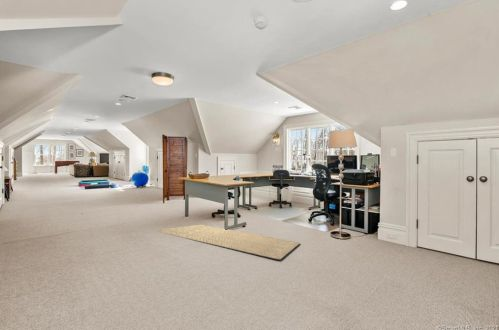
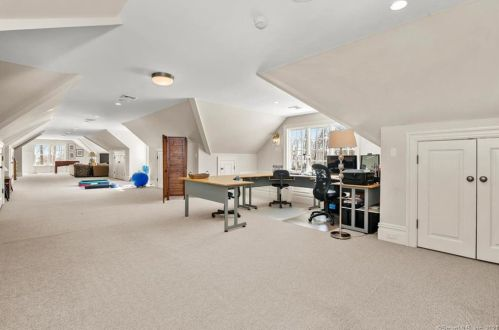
- rug [155,224,301,261]
